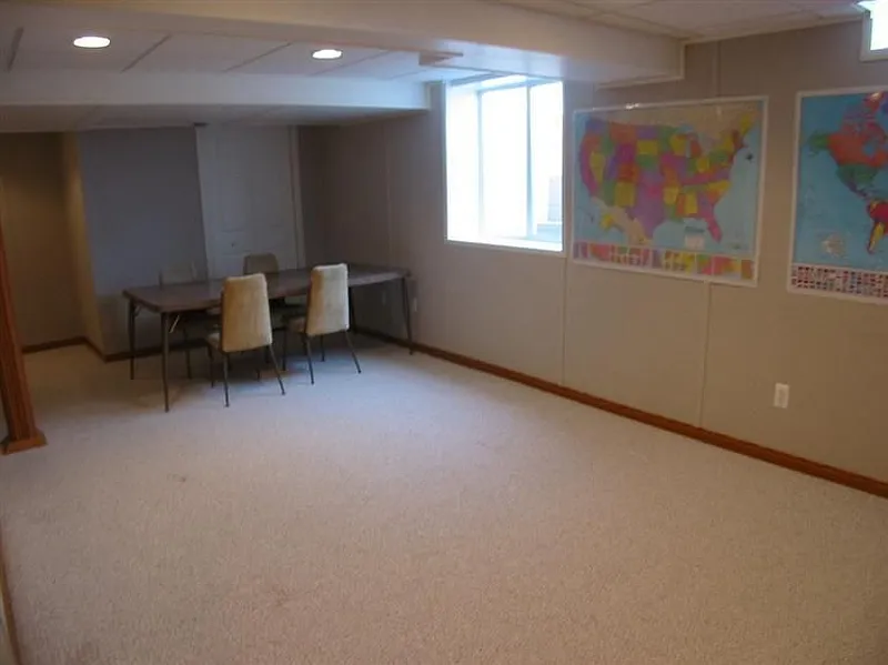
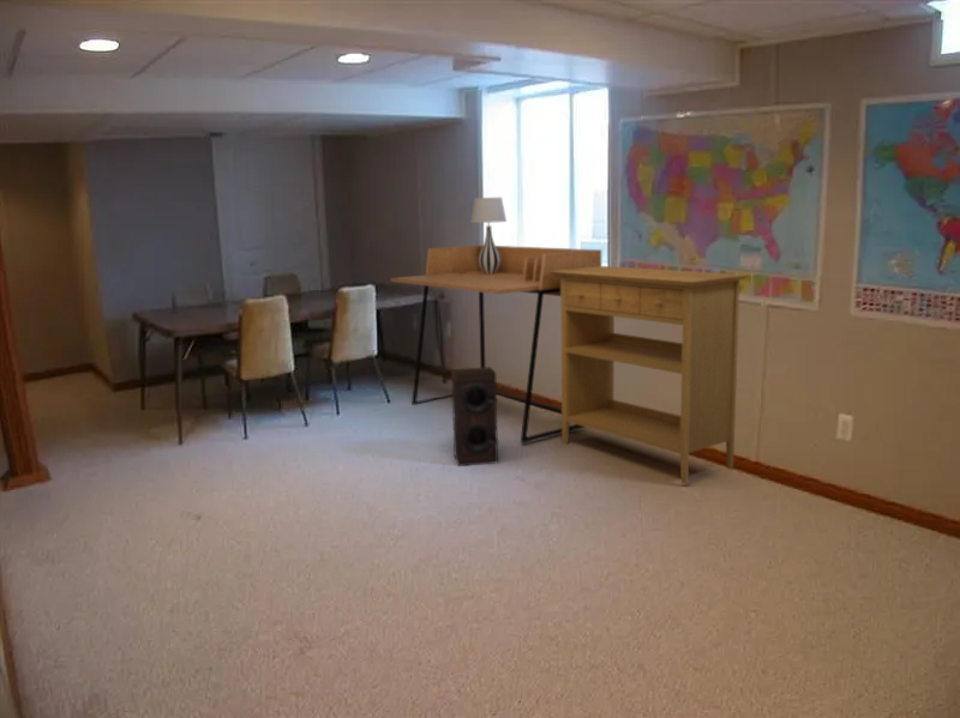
+ speaker [450,366,500,467]
+ desk [390,245,602,444]
+ table lamp [469,197,508,274]
+ console table [548,265,749,485]
